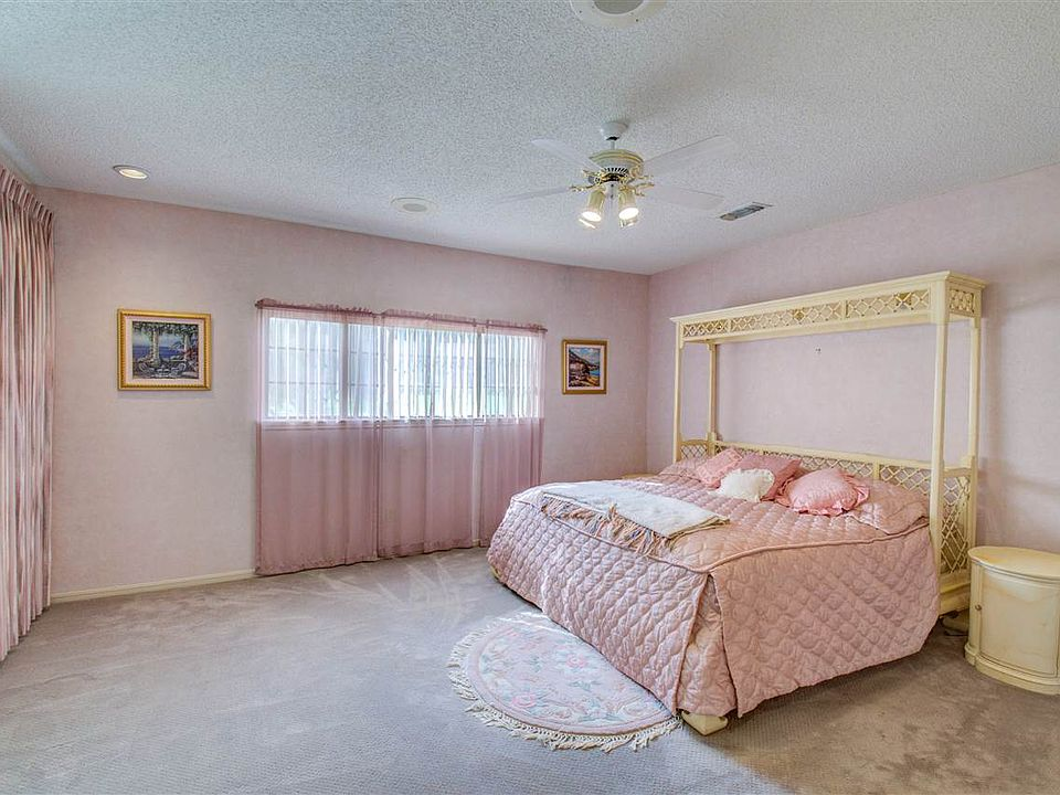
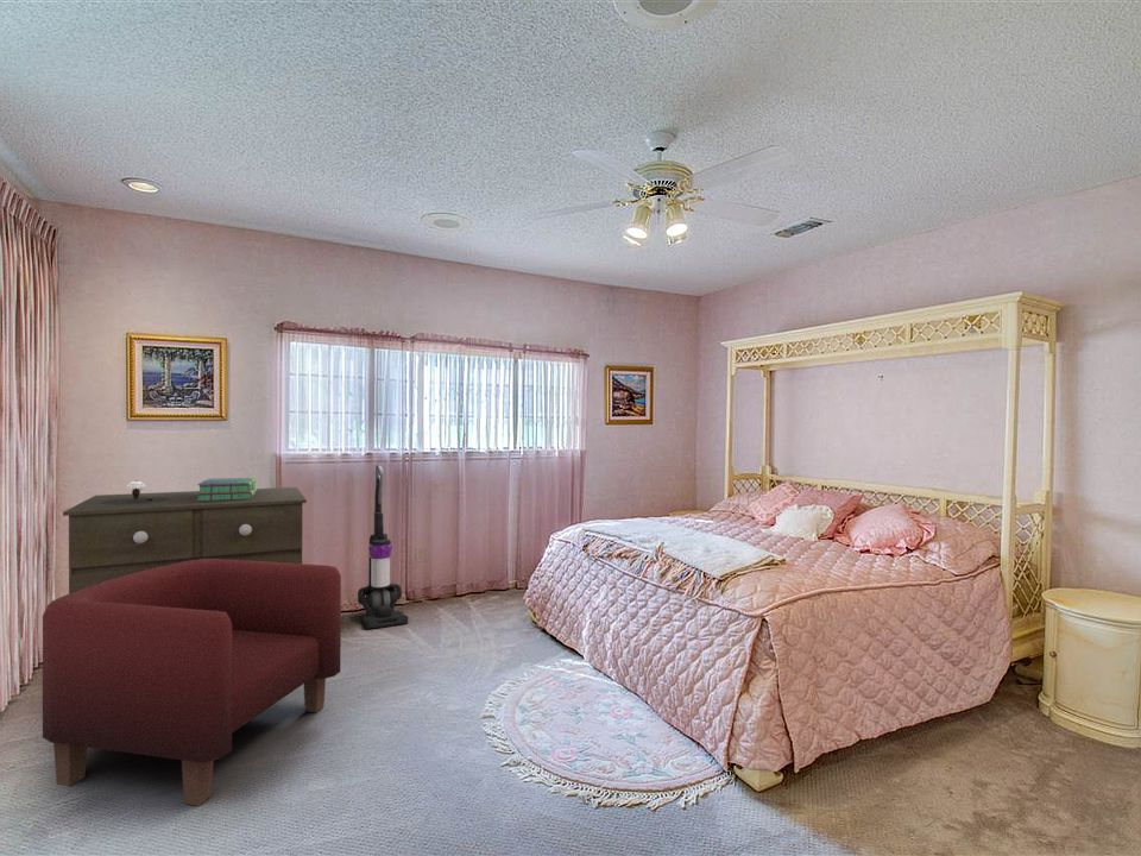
+ stack of books [196,477,258,502]
+ vacuum cleaner [357,464,409,630]
+ armchair [42,559,342,807]
+ table lamp [102,480,169,504]
+ dresser [62,486,308,594]
